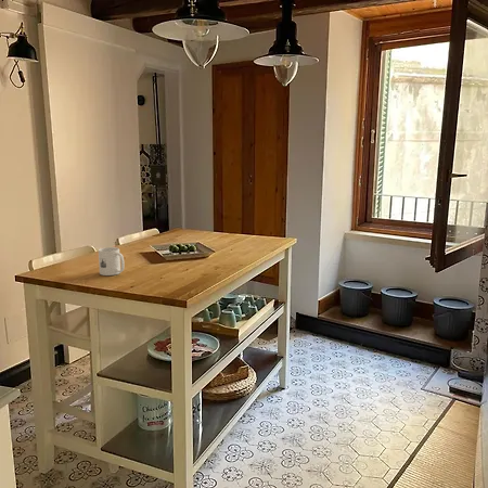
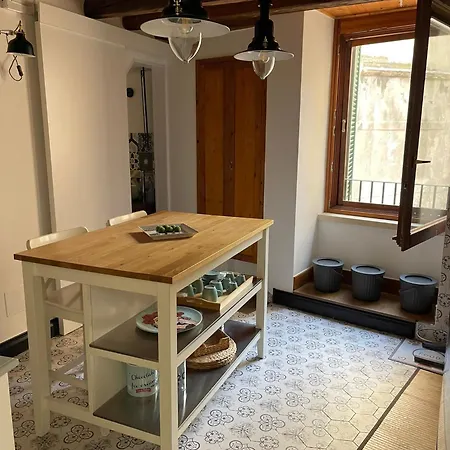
- mug [98,246,126,277]
